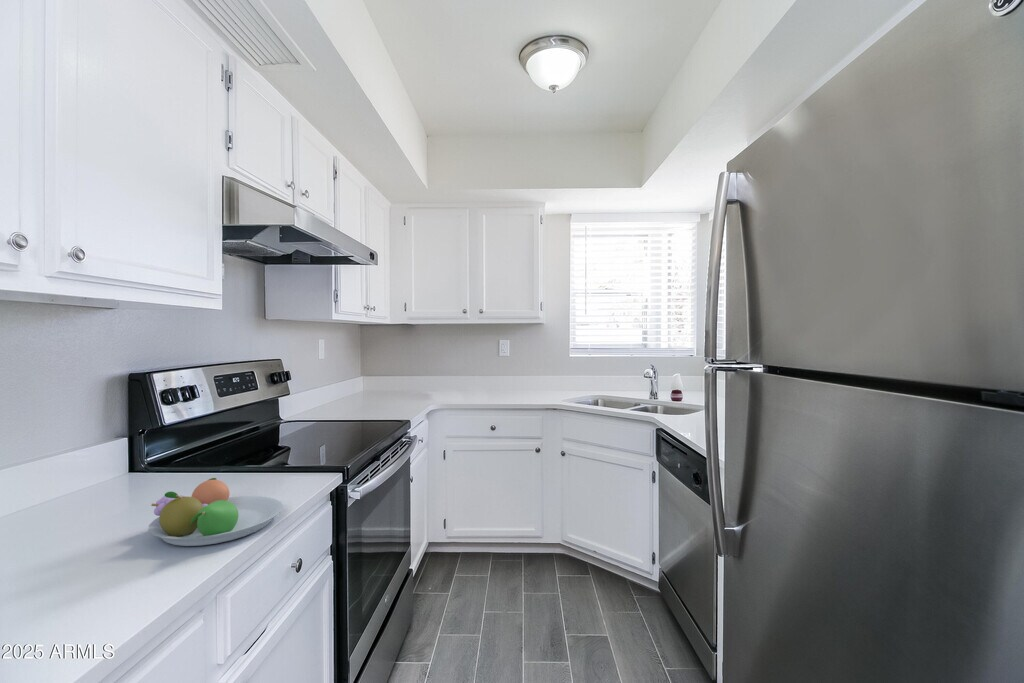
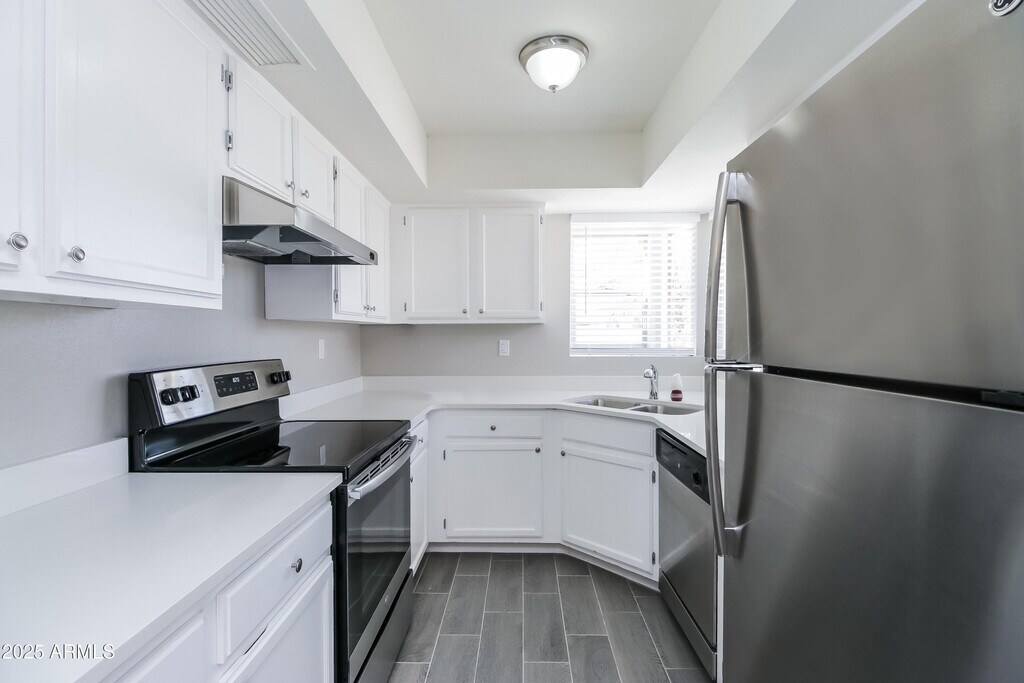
- fruit bowl [147,477,284,547]
